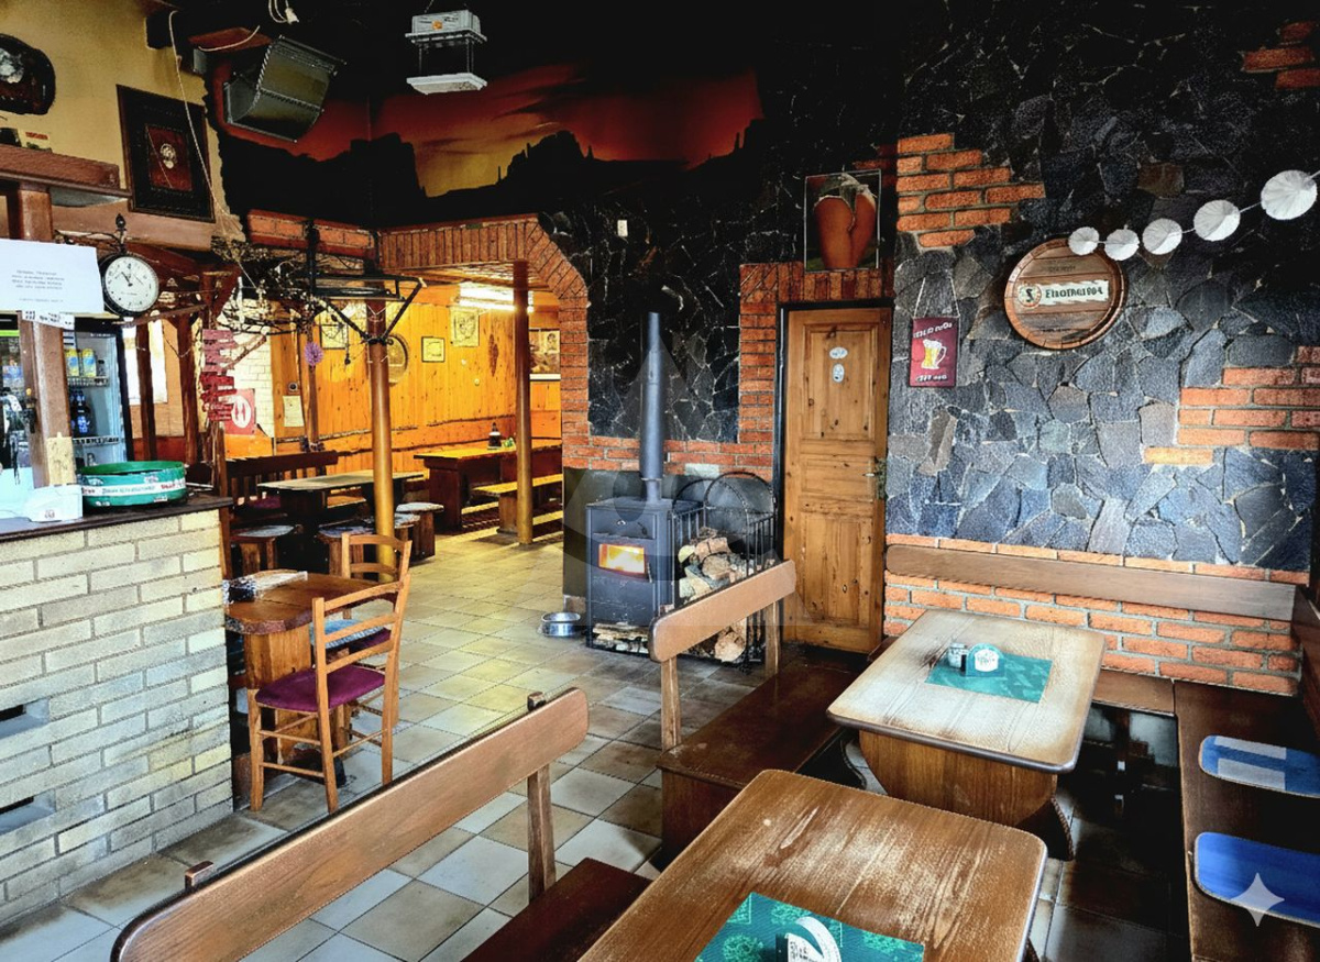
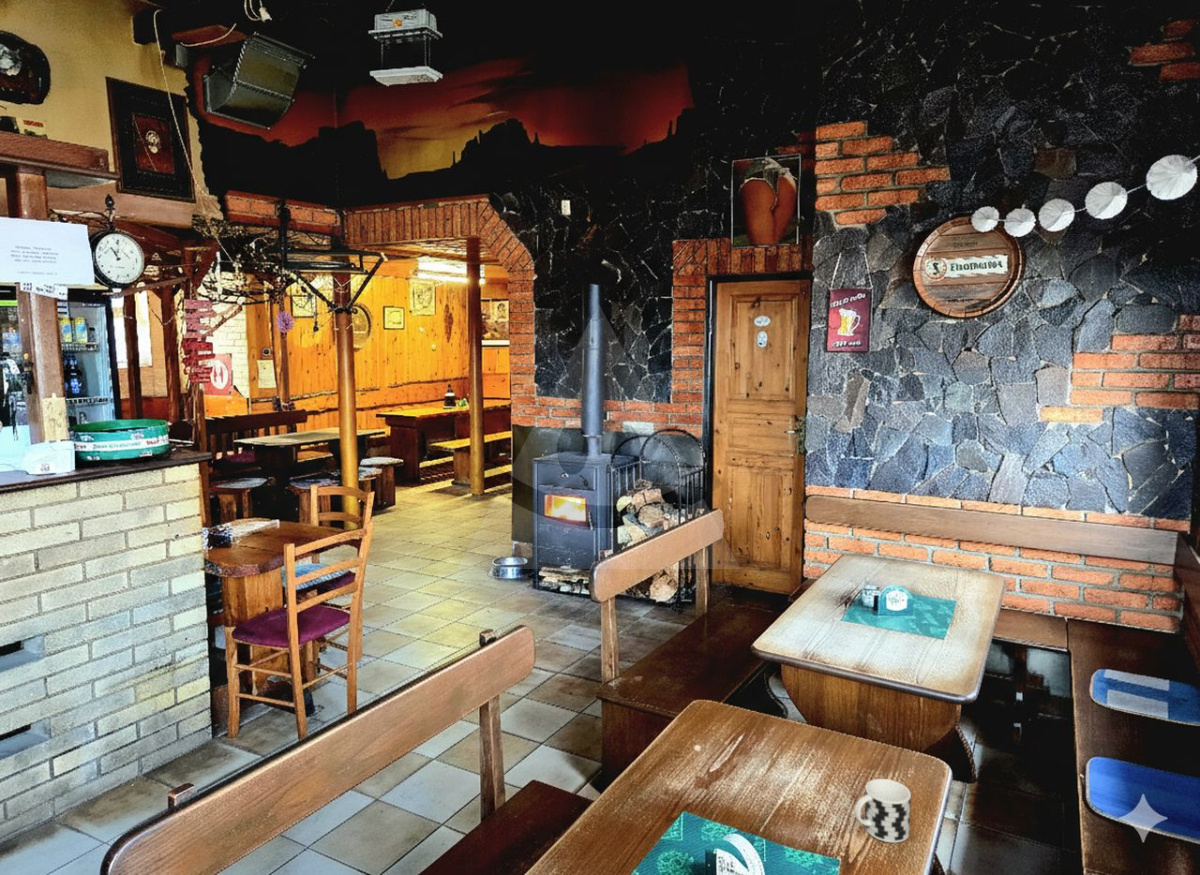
+ cup [854,778,912,843]
